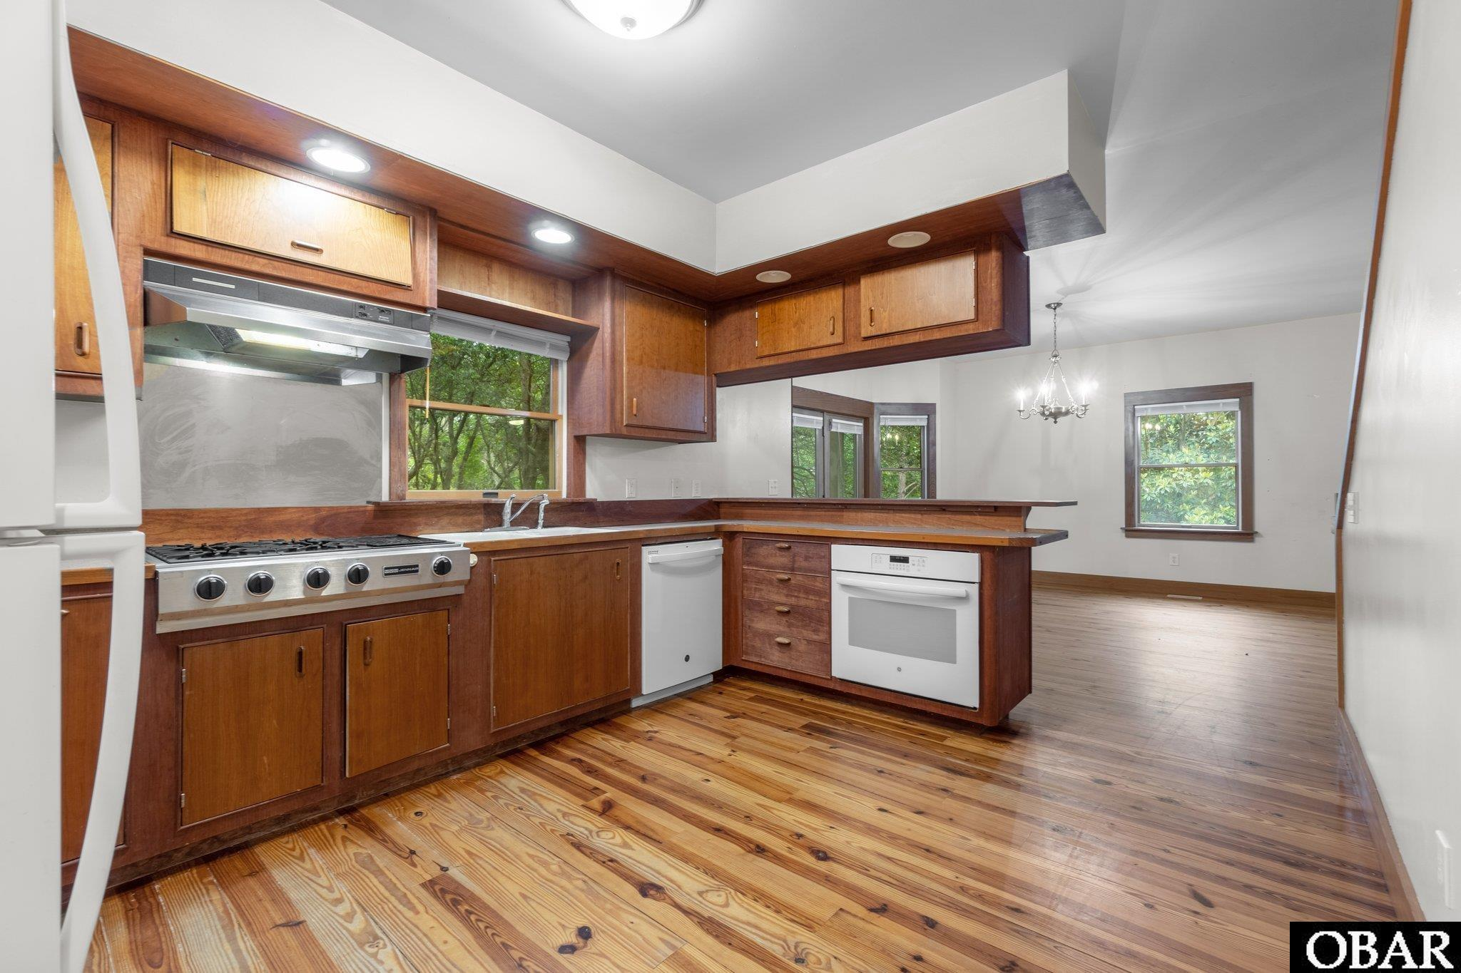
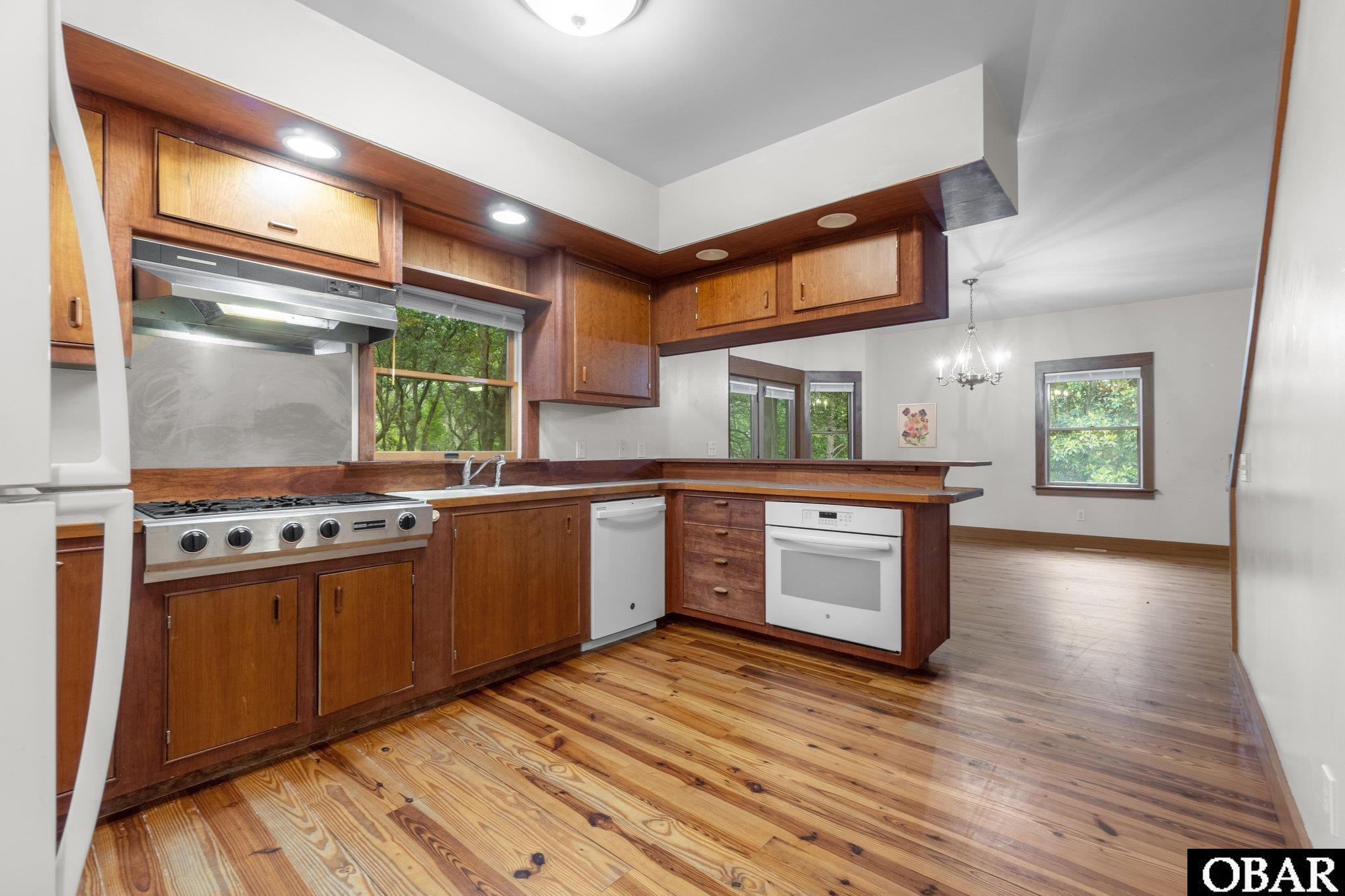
+ wall art [897,402,938,449]
